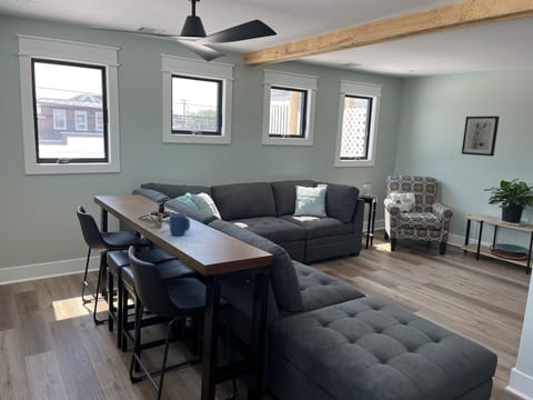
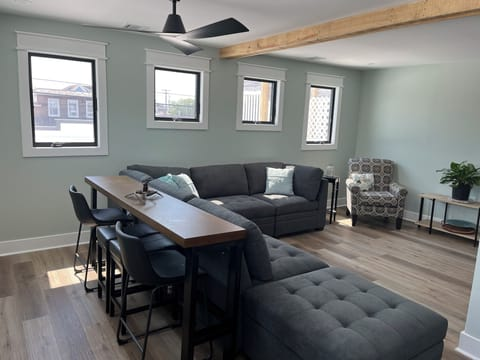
- wall art [461,116,500,158]
- mug [169,212,191,237]
